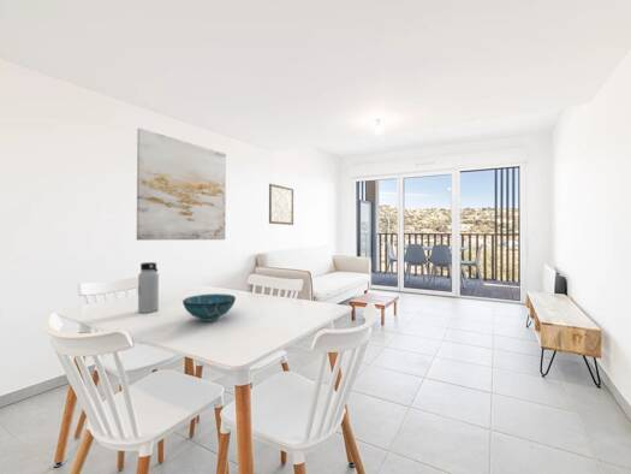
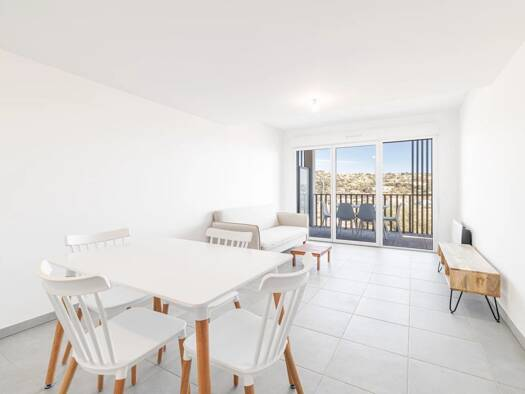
- water bottle [137,261,160,314]
- wall art [136,128,227,242]
- wall art [268,183,294,226]
- decorative bowl [181,292,237,322]
